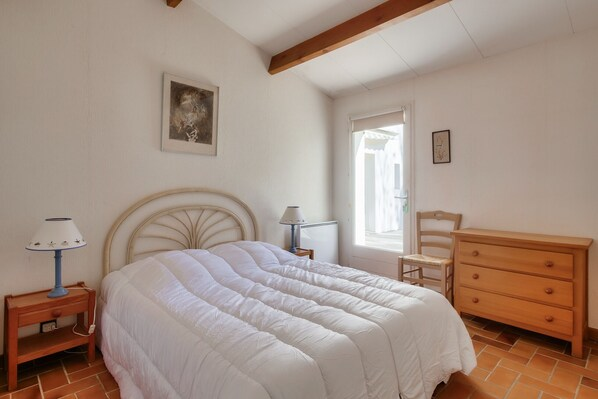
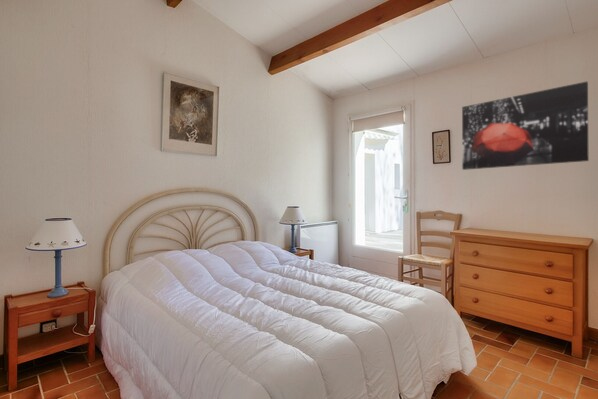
+ wall art [461,81,590,171]
